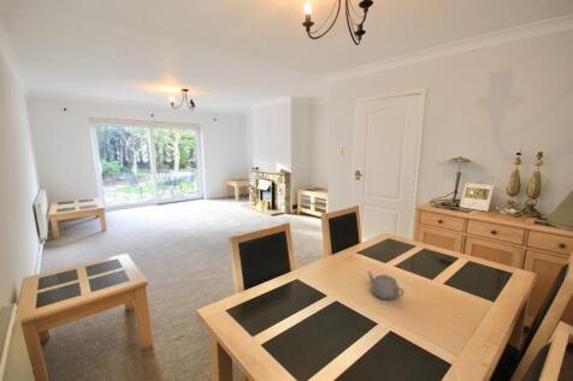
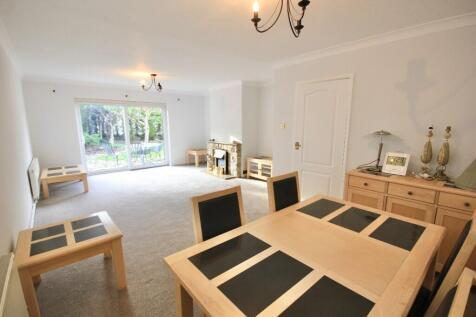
- teapot [366,270,406,300]
